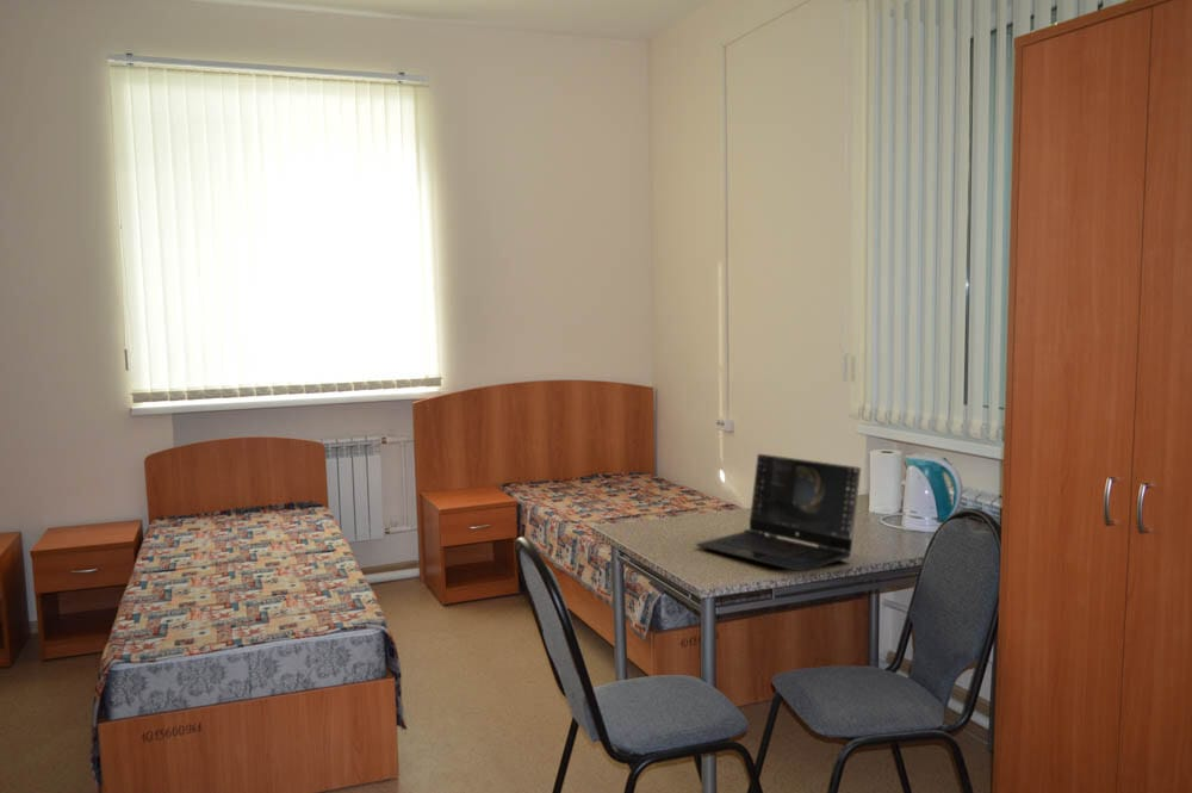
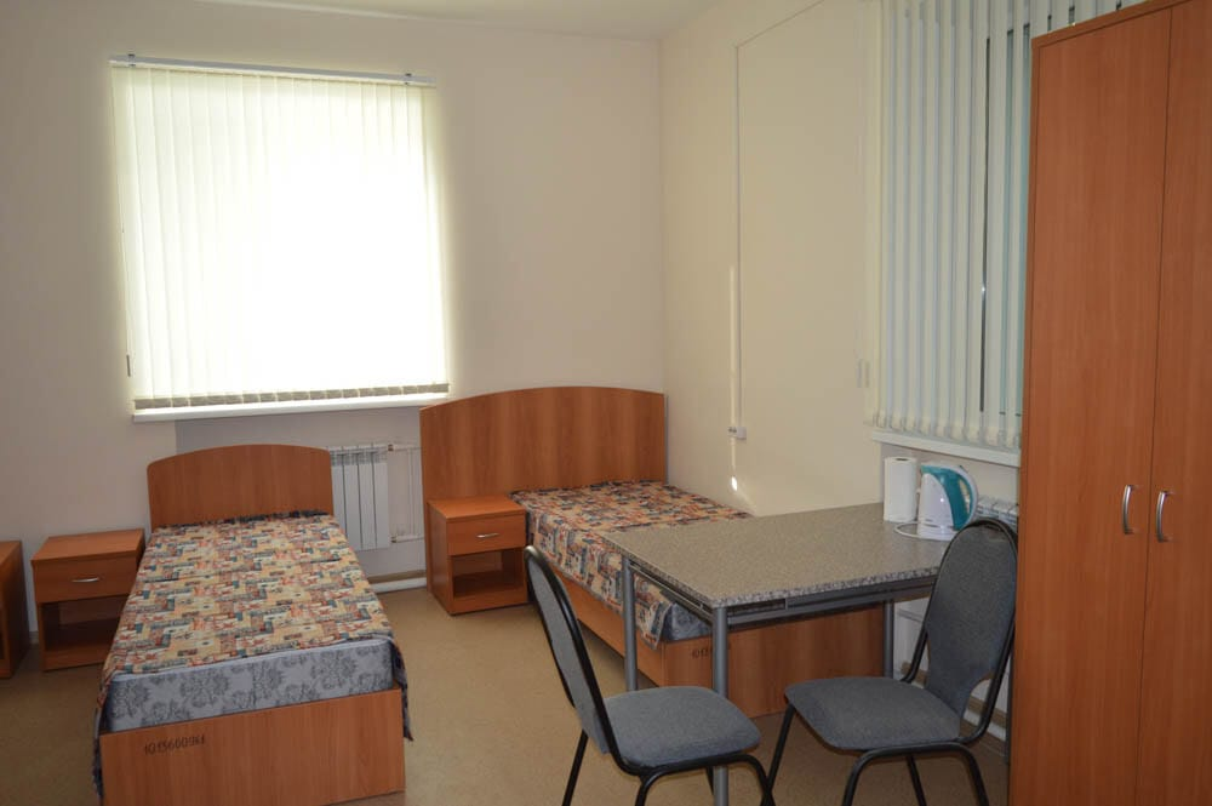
- laptop [695,452,862,572]
